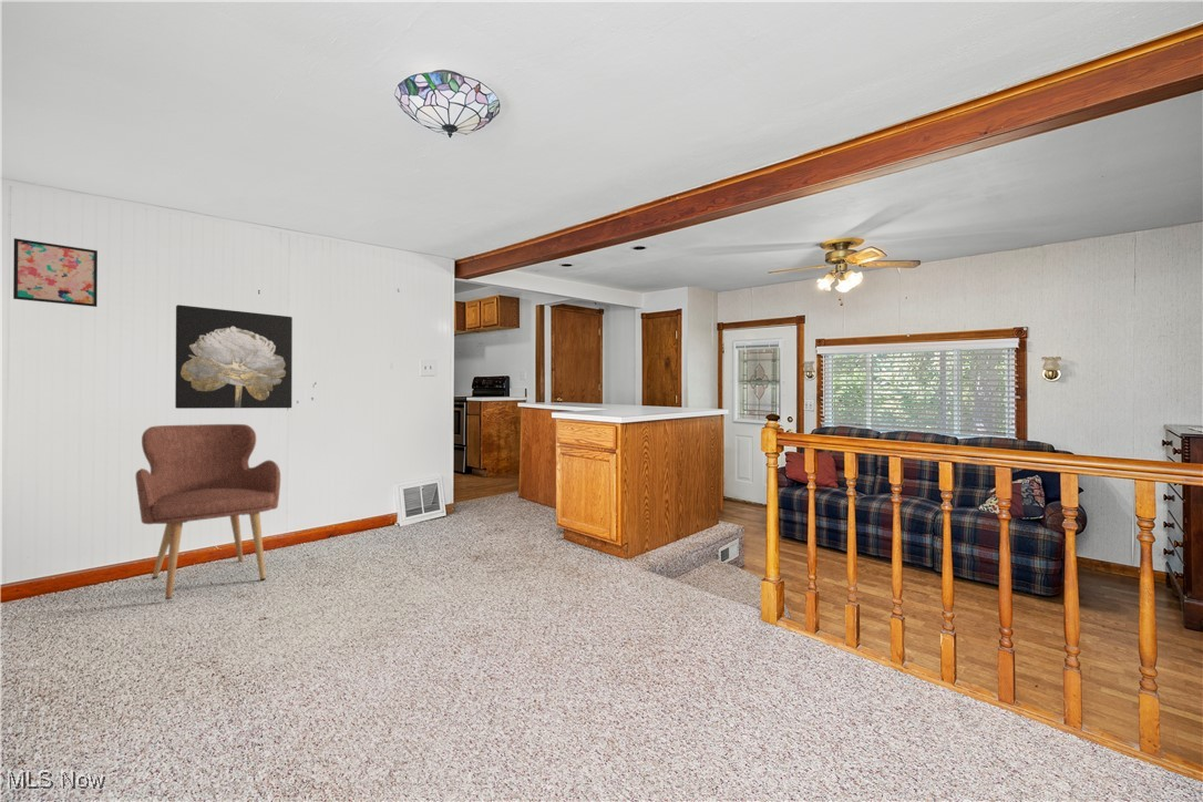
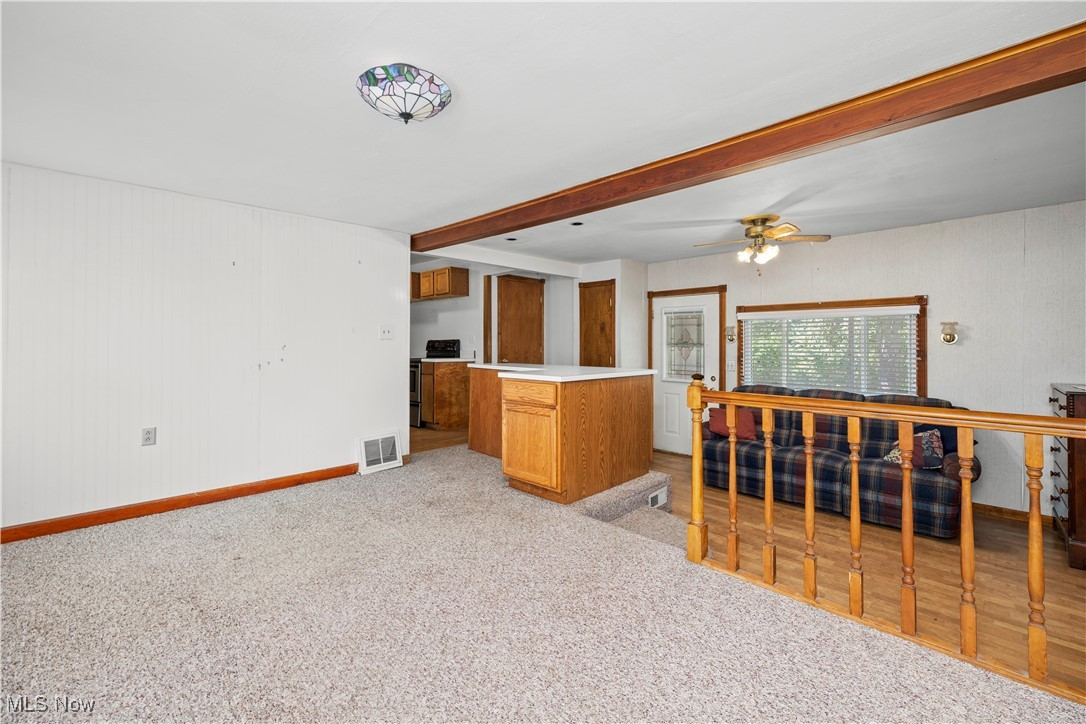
- wall art [12,237,99,308]
- armchair [134,423,281,600]
- wall art [174,304,294,410]
